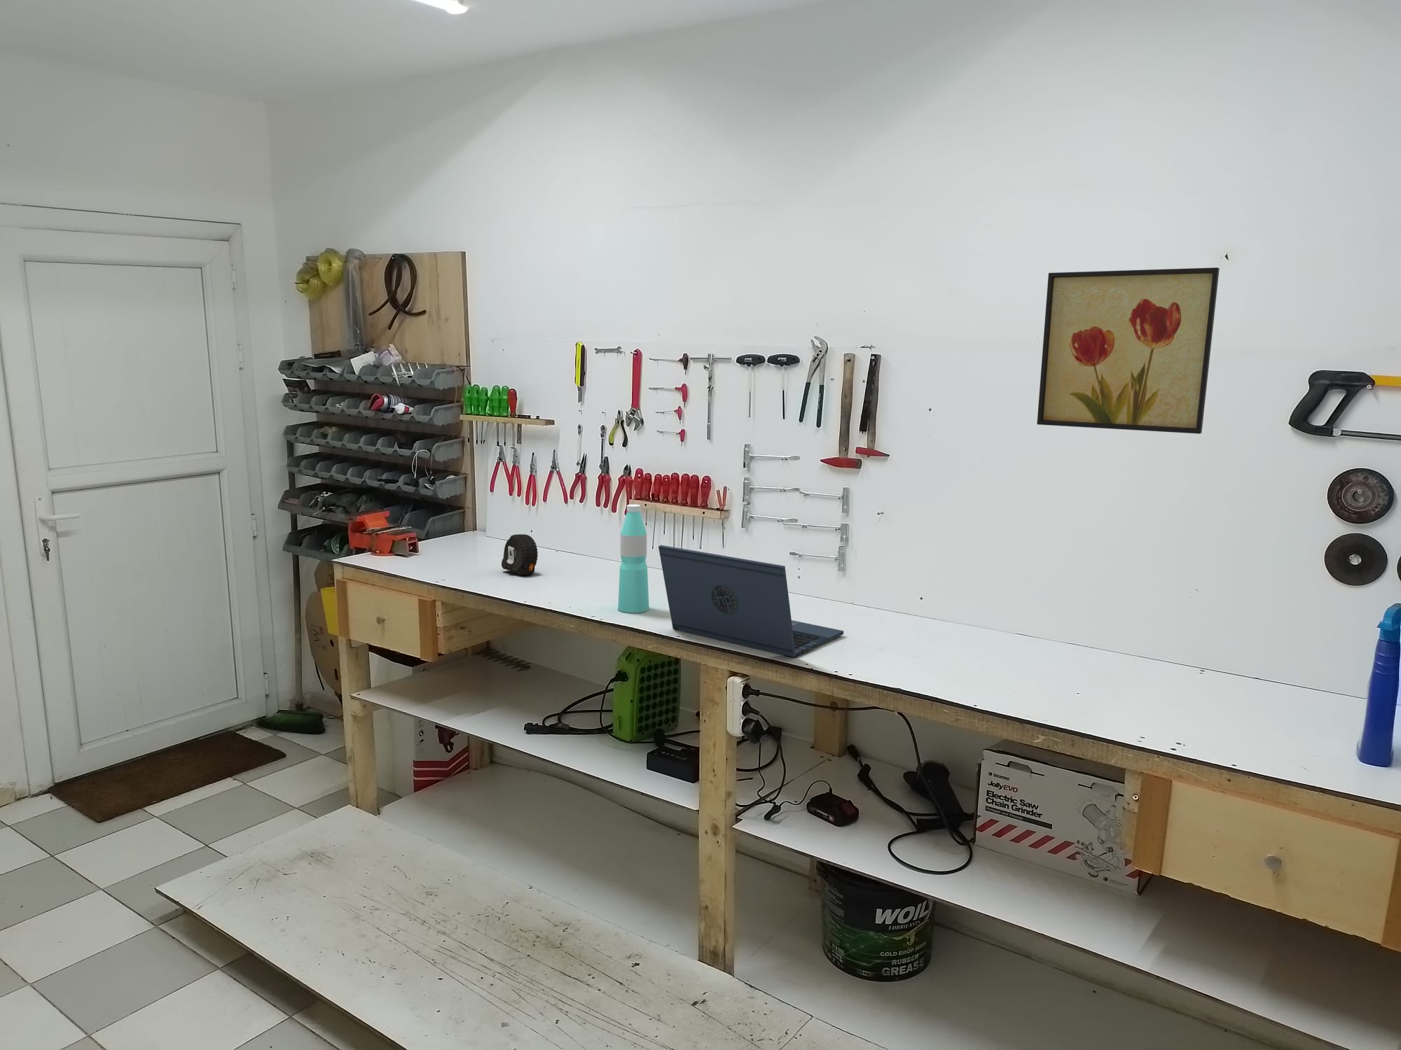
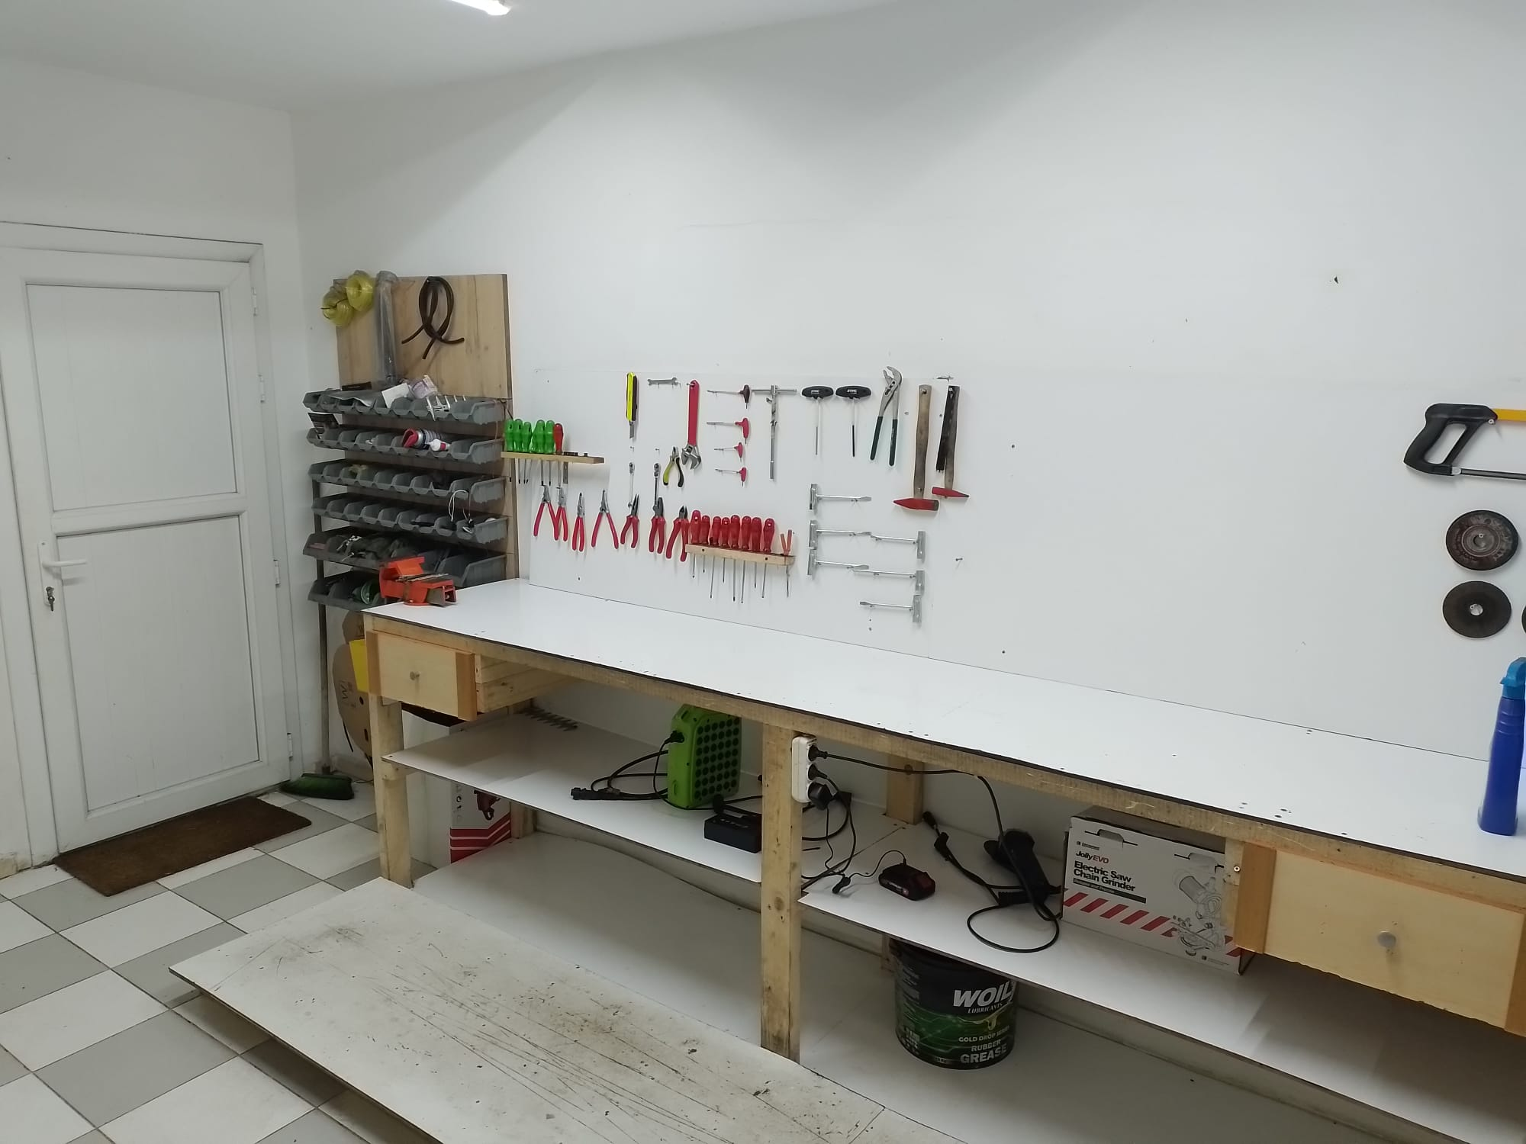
- tape measure [501,534,538,576]
- laptop [657,545,844,658]
- wall art [1036,267,1220,435]
- water bottle [617,504,650,613]
